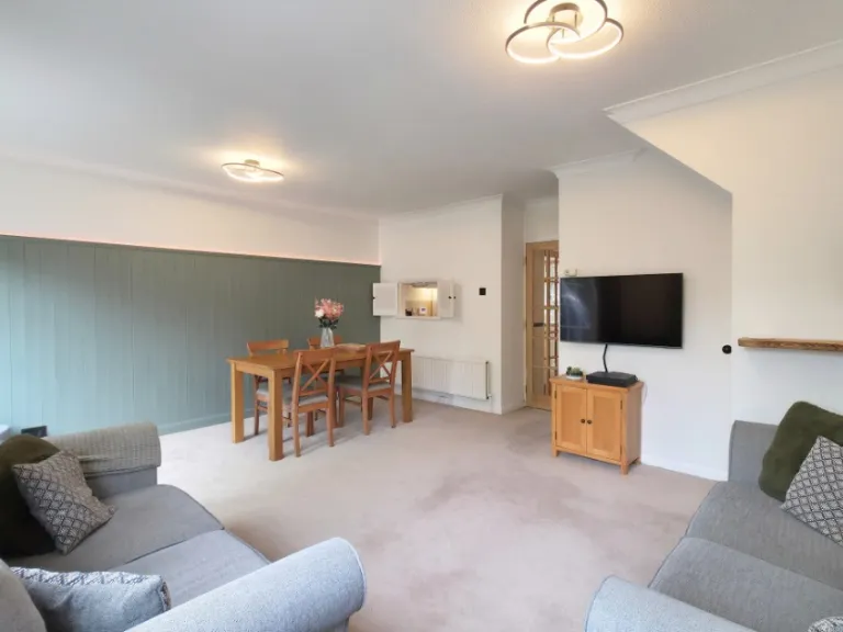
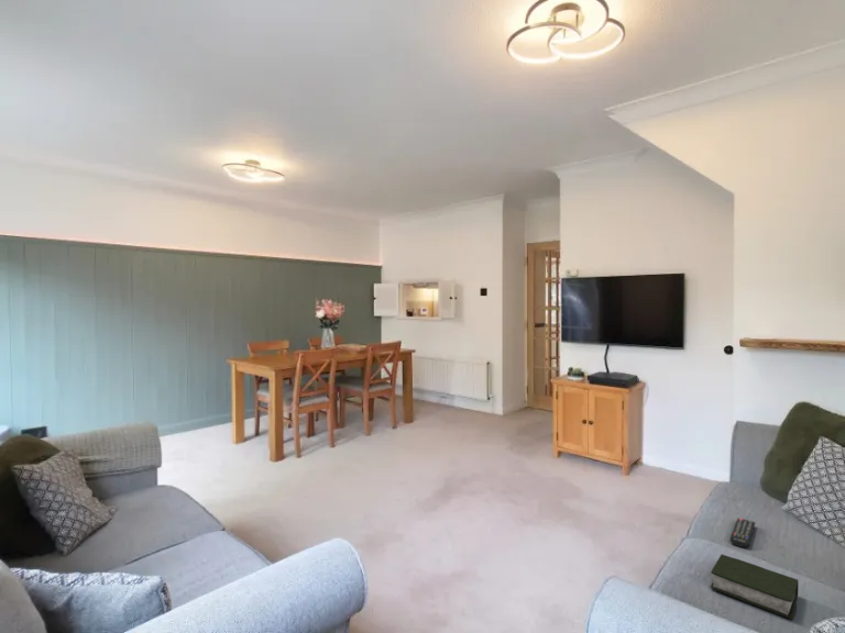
+ remote control [729,517,756,549]
+ book [710,553,800,621]
